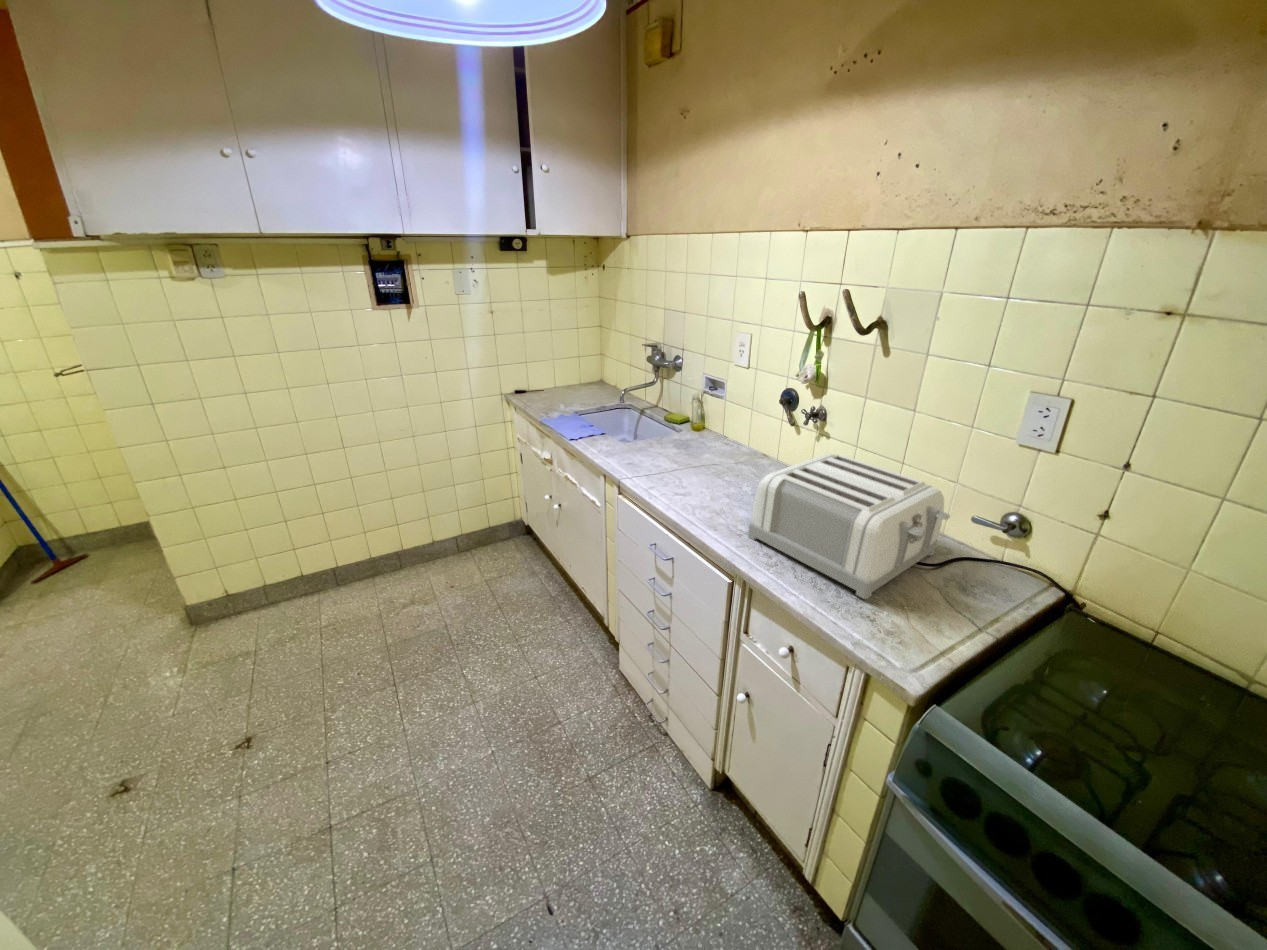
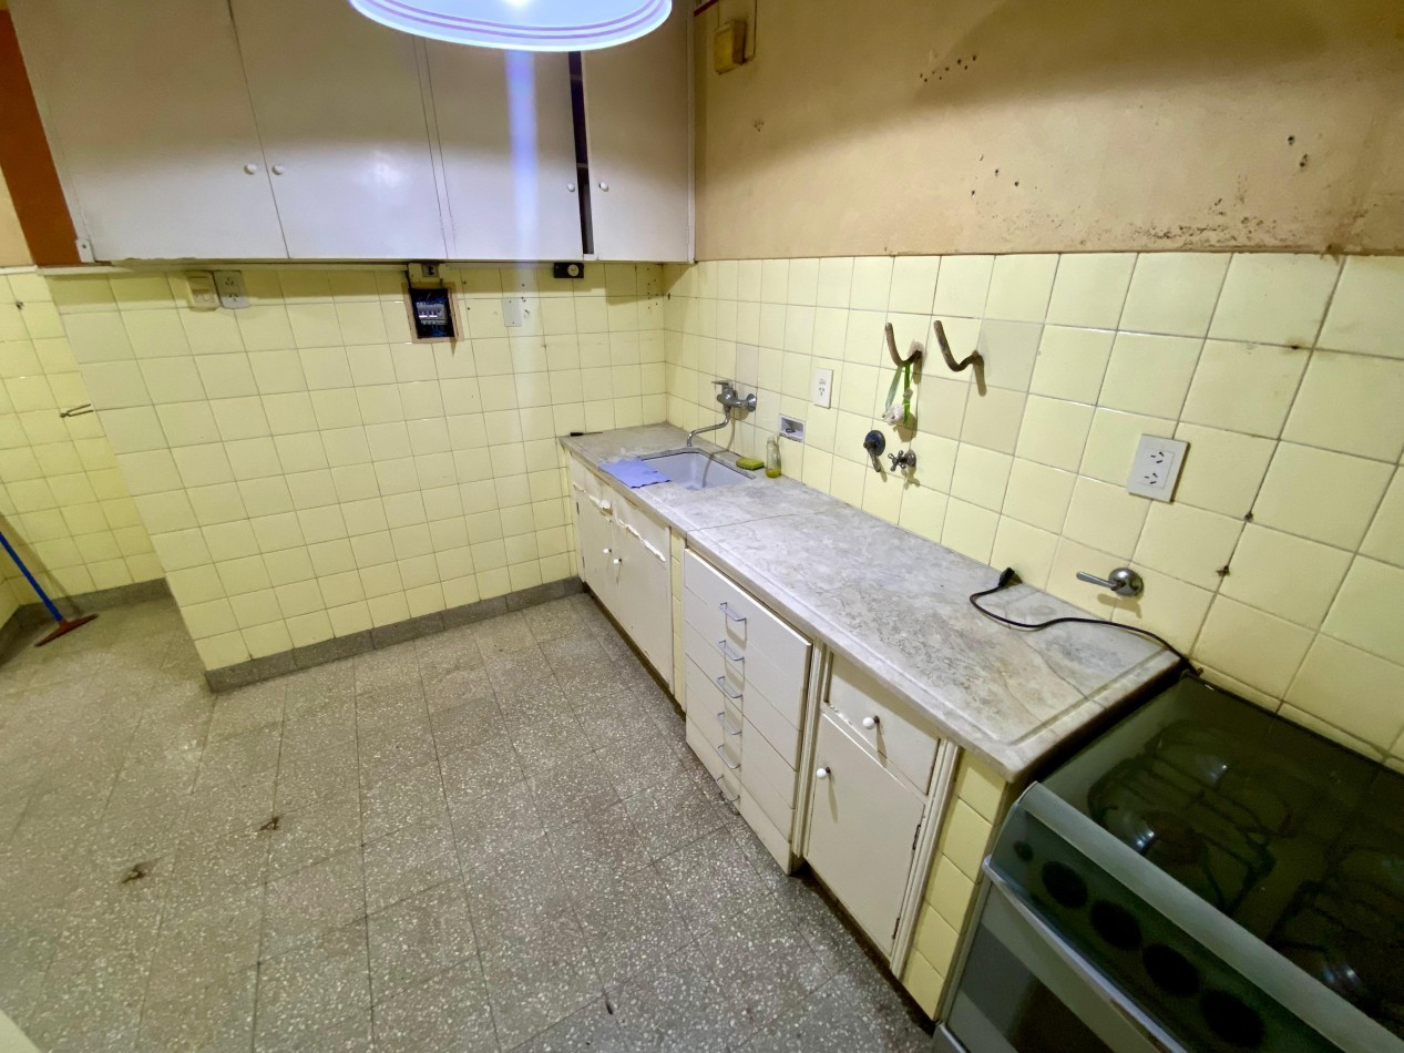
- toaster [747,453,951,600]
